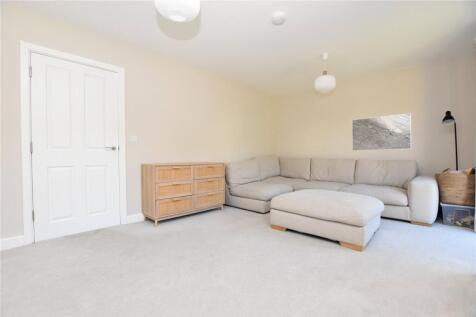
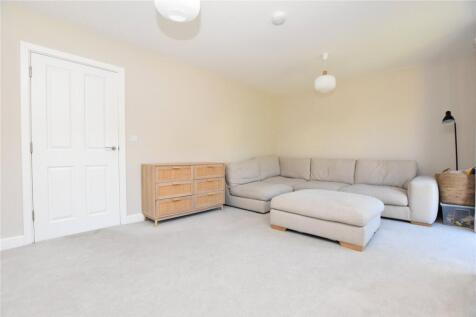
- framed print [351,112,412,151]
